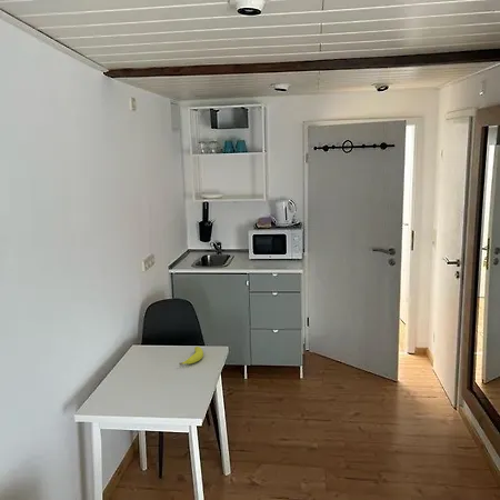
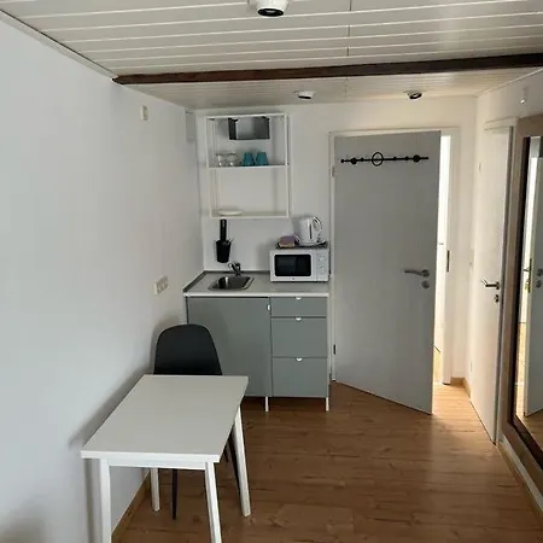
- fruit [178,346,204,367]
